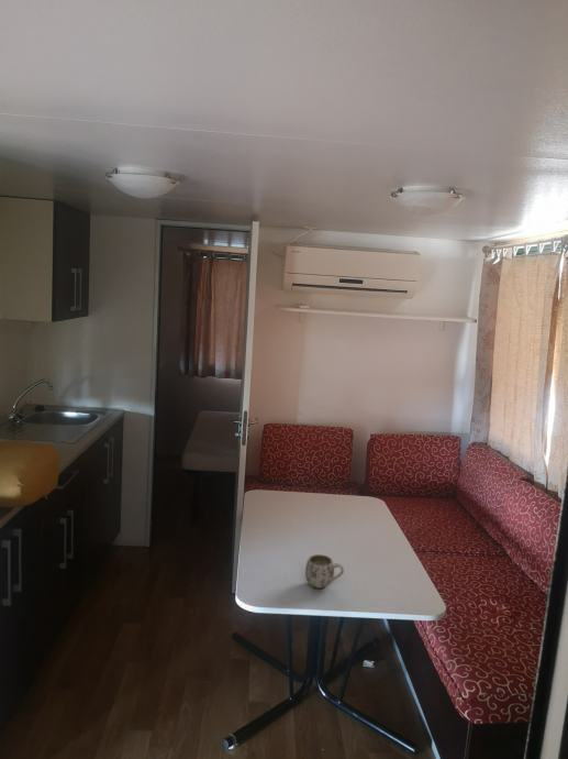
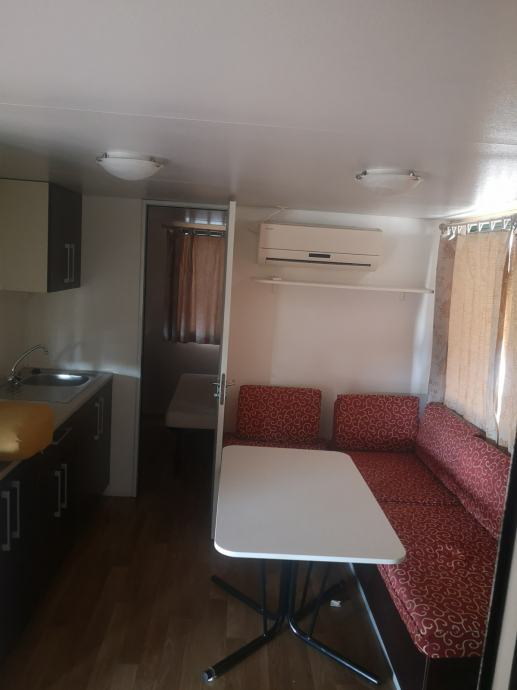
- mug [304,553,345,590]
